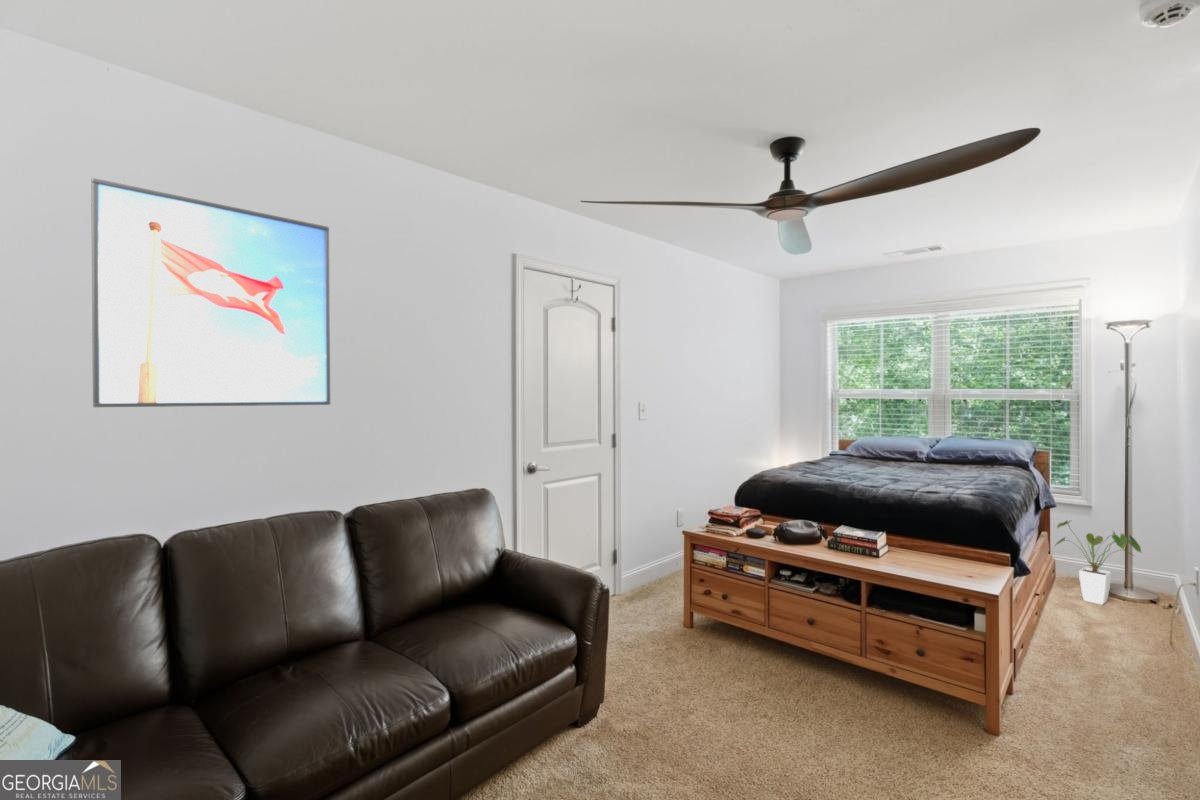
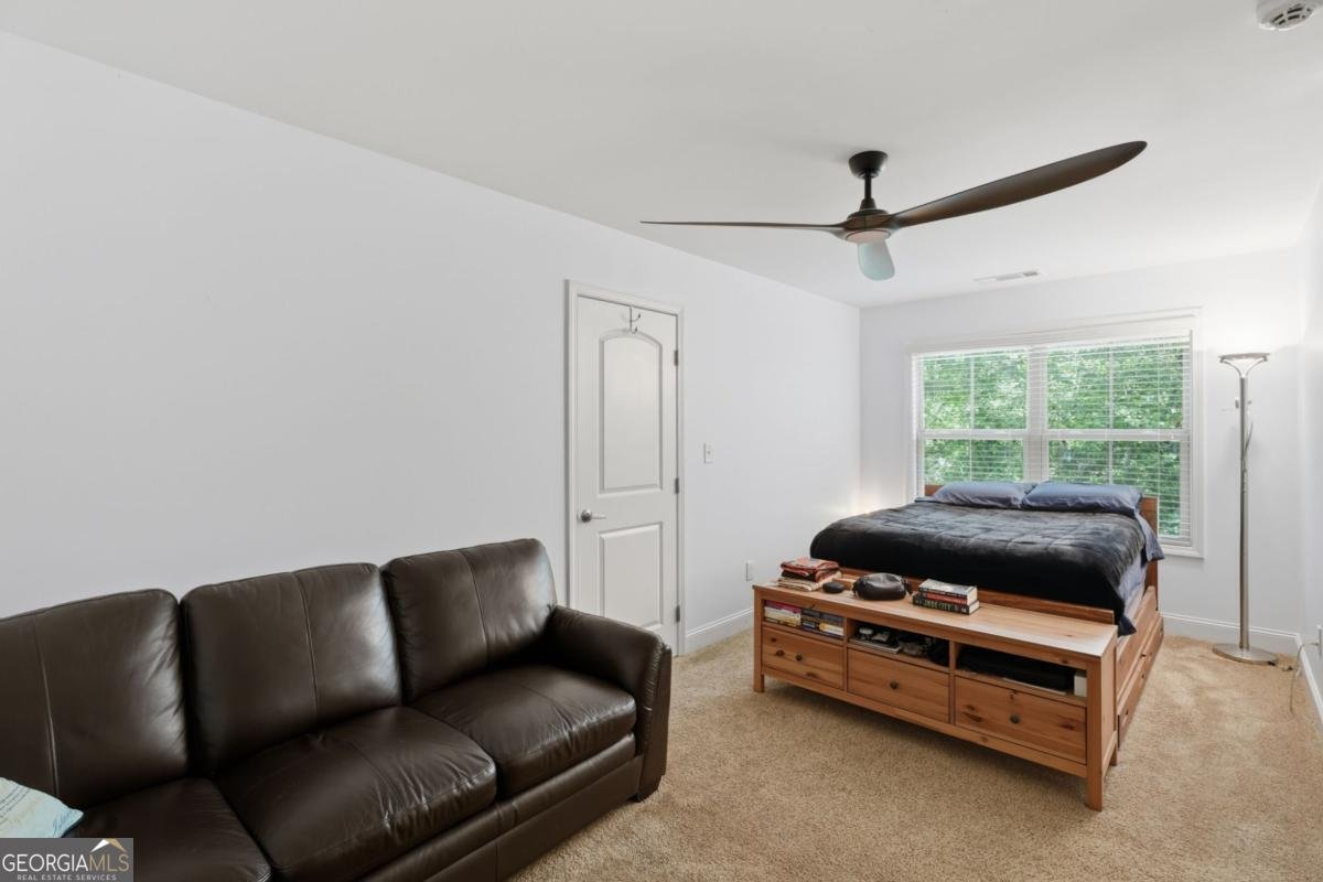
- house plant [1055,519,1142,606]
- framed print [90,177,331,408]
